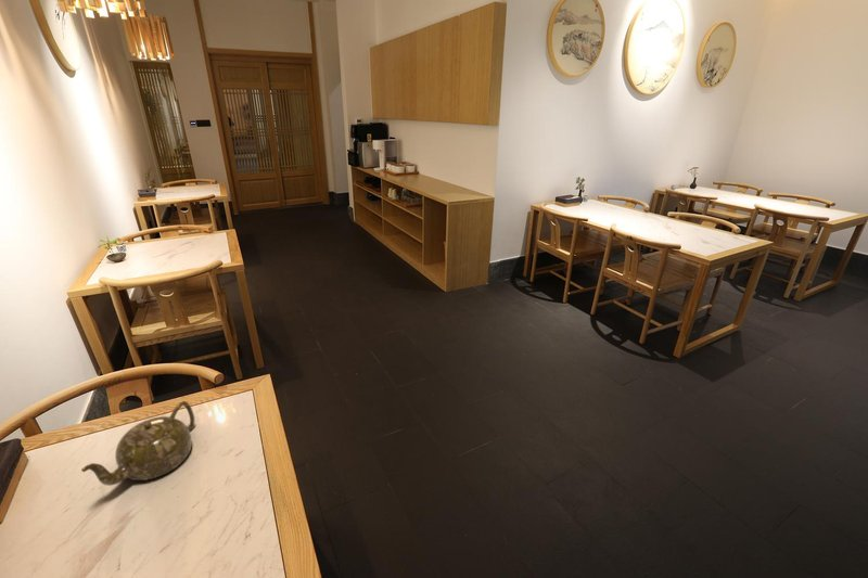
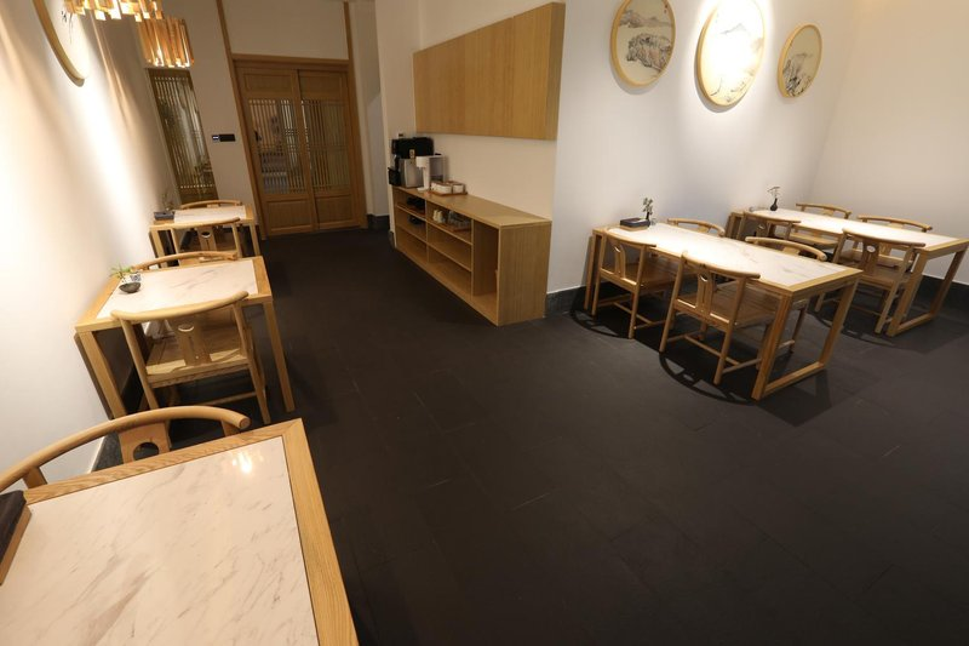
- teapot [80,400,195,487]
